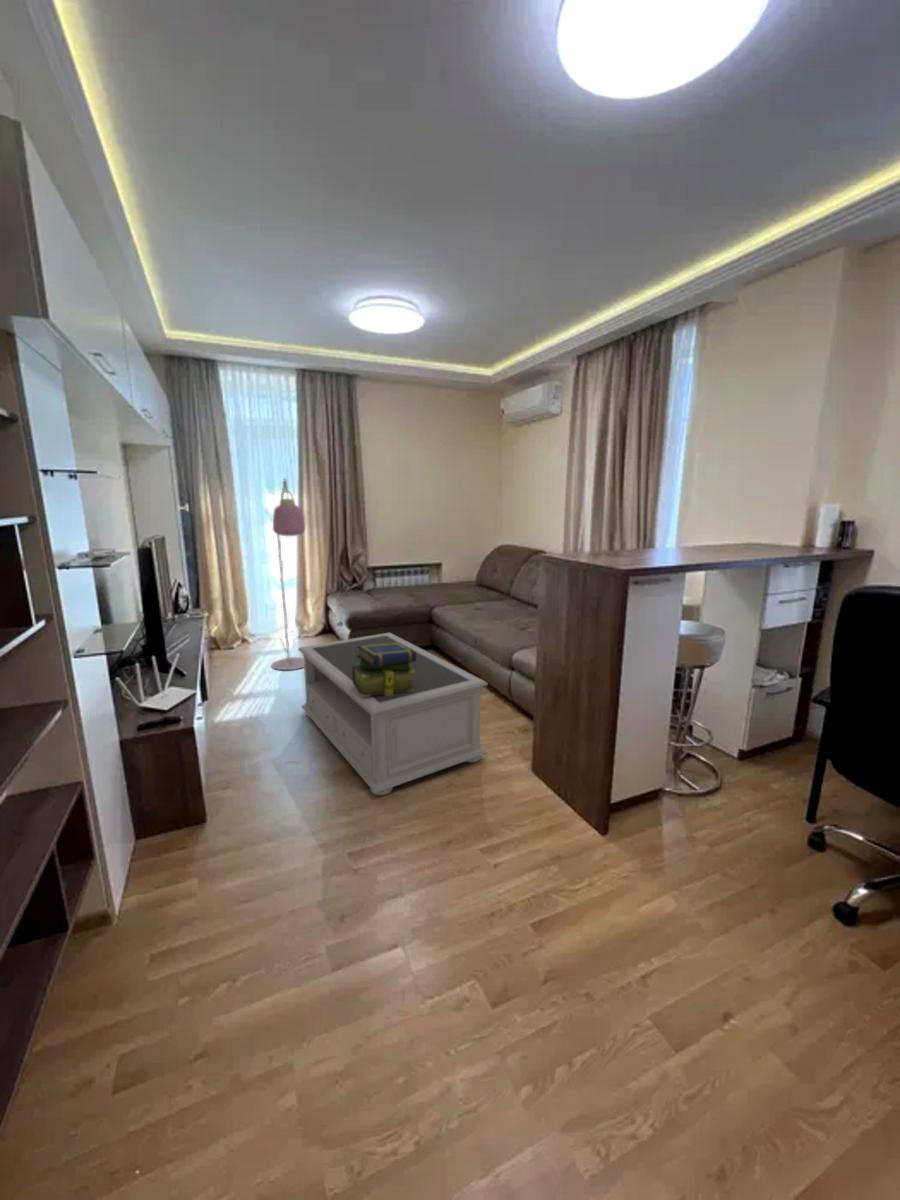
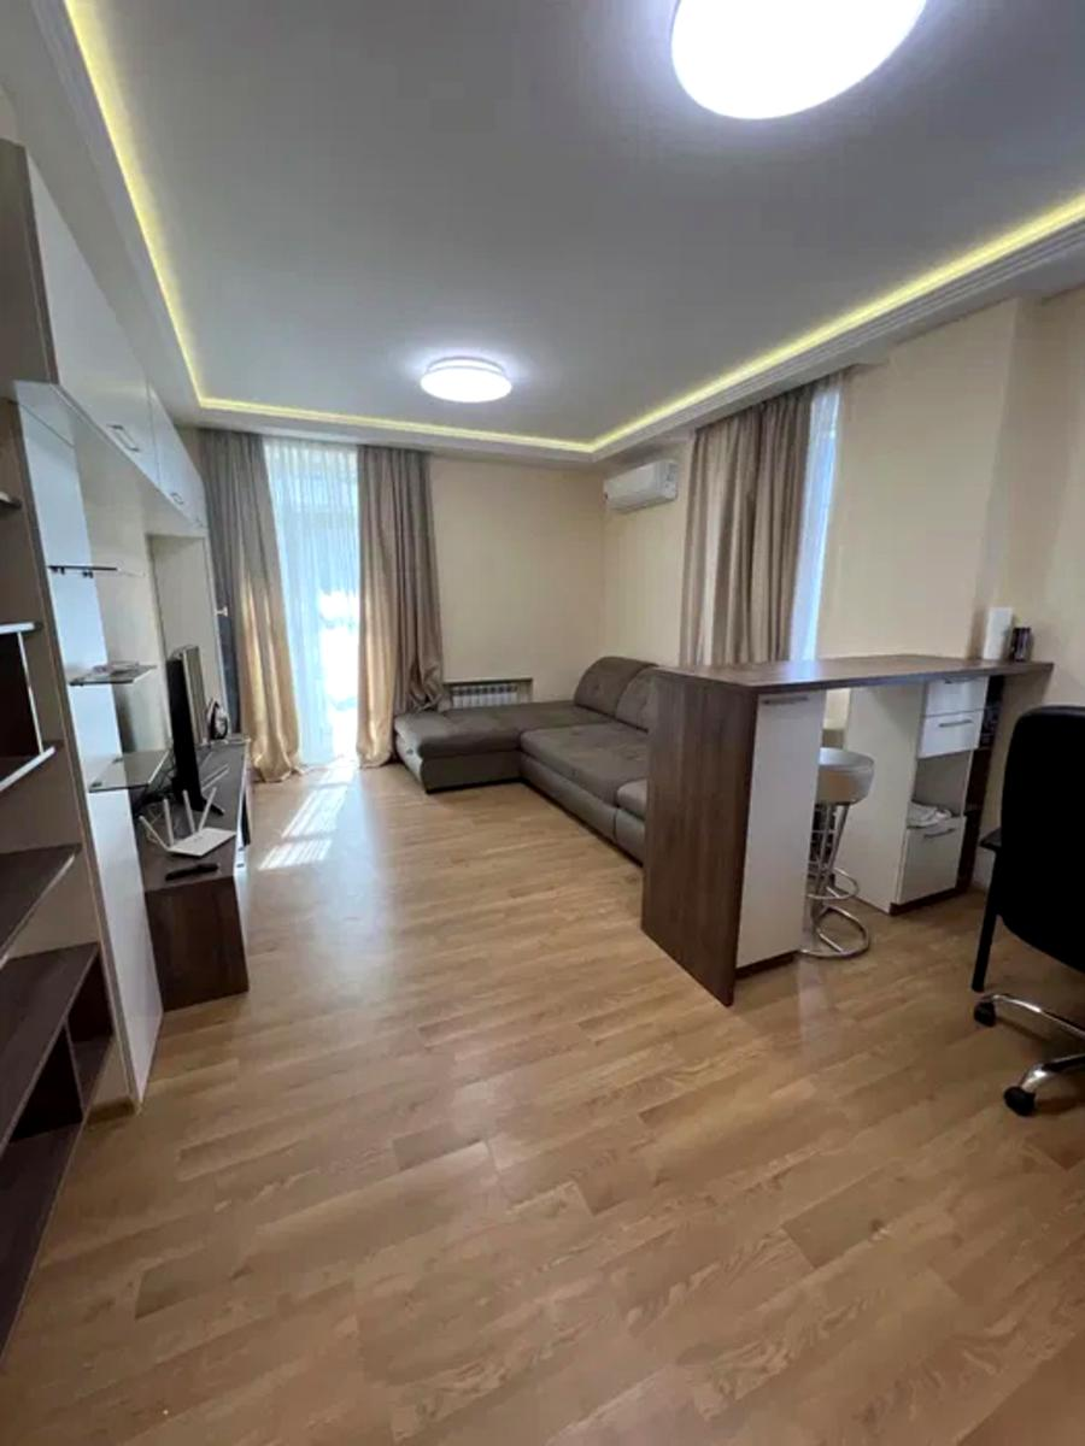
- coffee table [297,632,489,796]
- floor lamp [270,477,306,671]
- stack of books [352,643,417,697]
